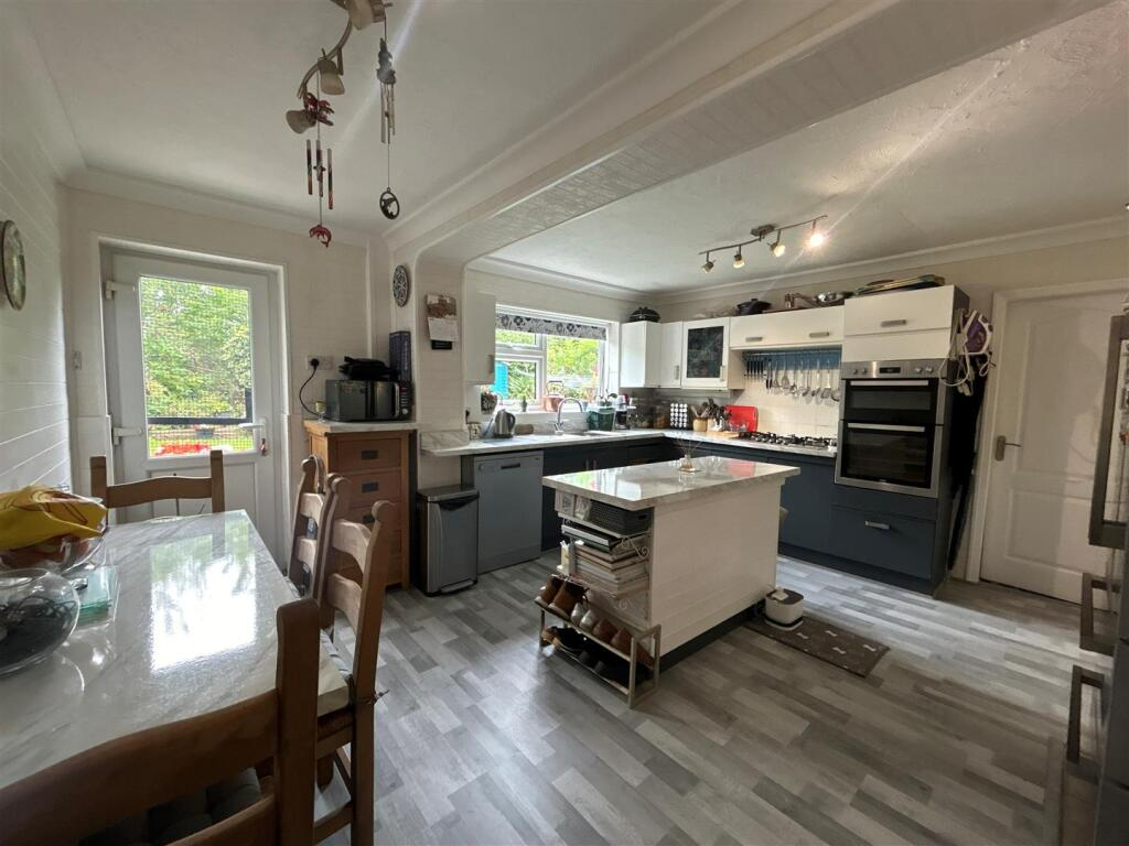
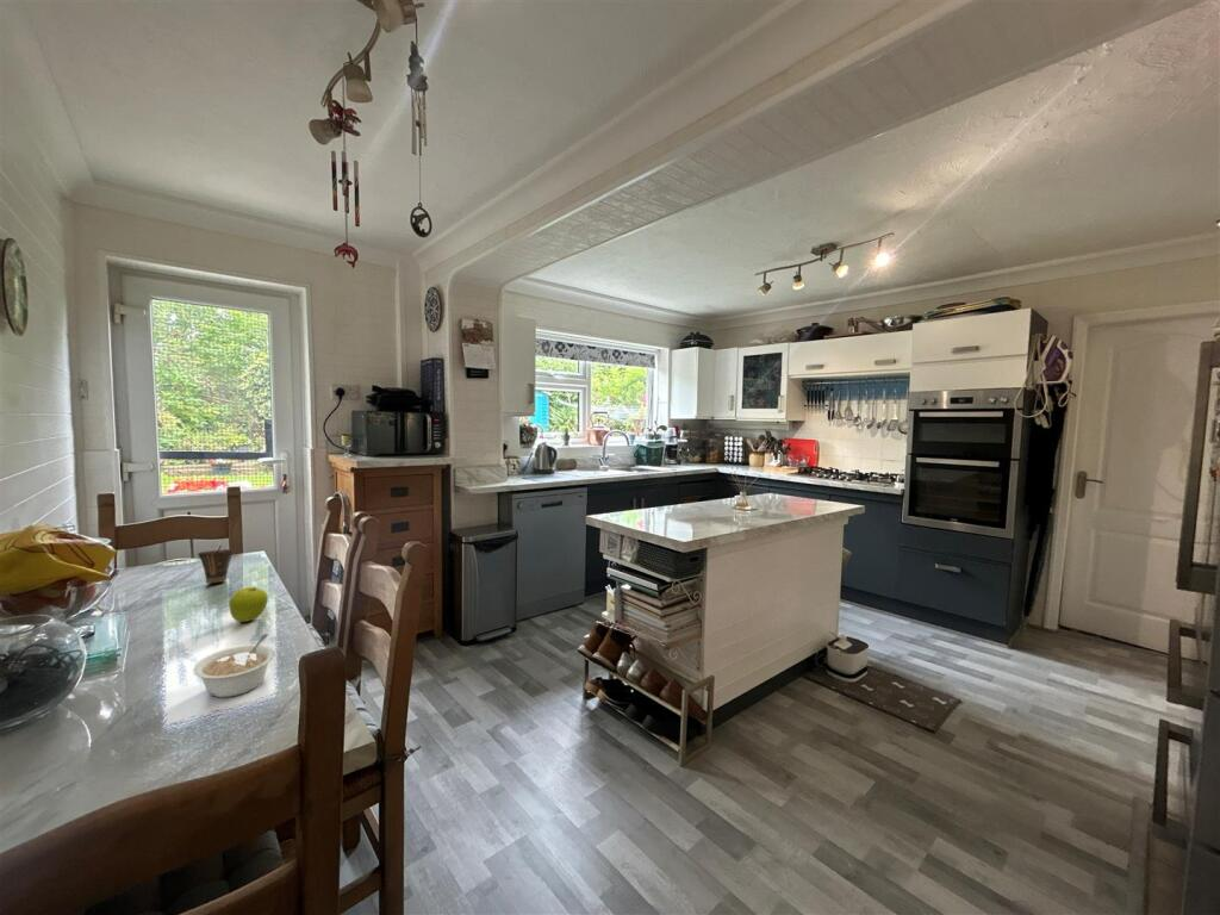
+ legume [192,633,276,698]
+ cup [197,548,236,585]
+ fruit [229,586,269,623]
